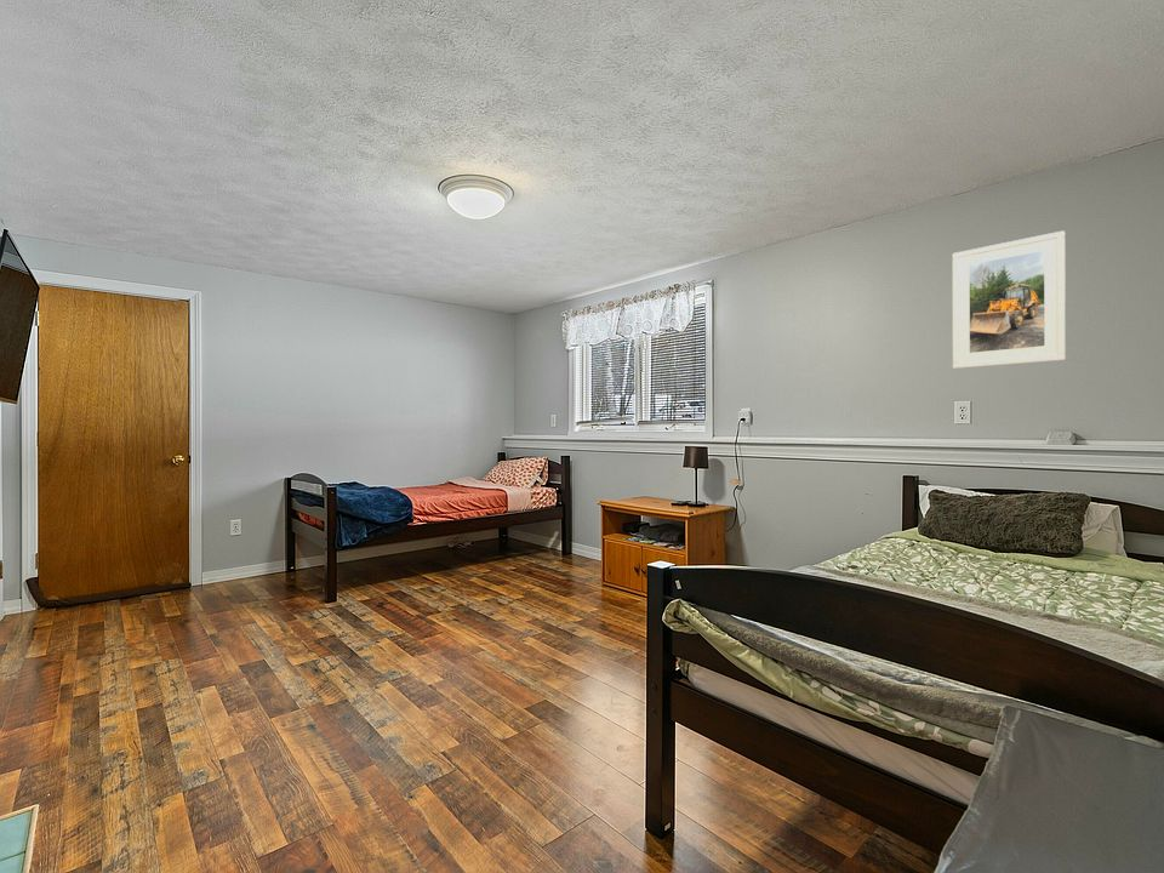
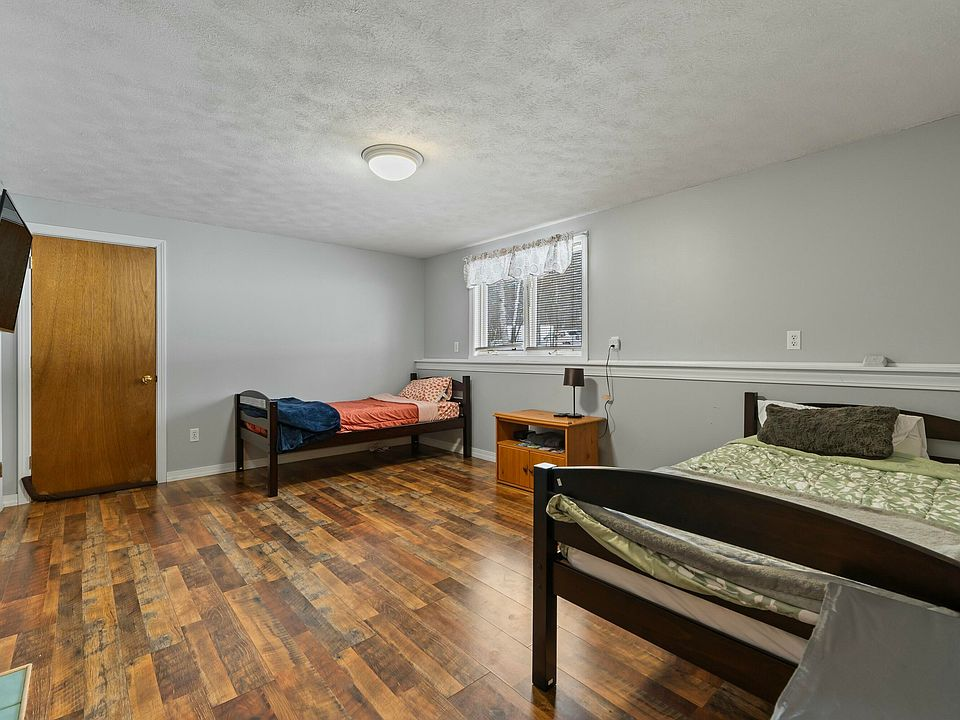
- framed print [952,230,1067,370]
